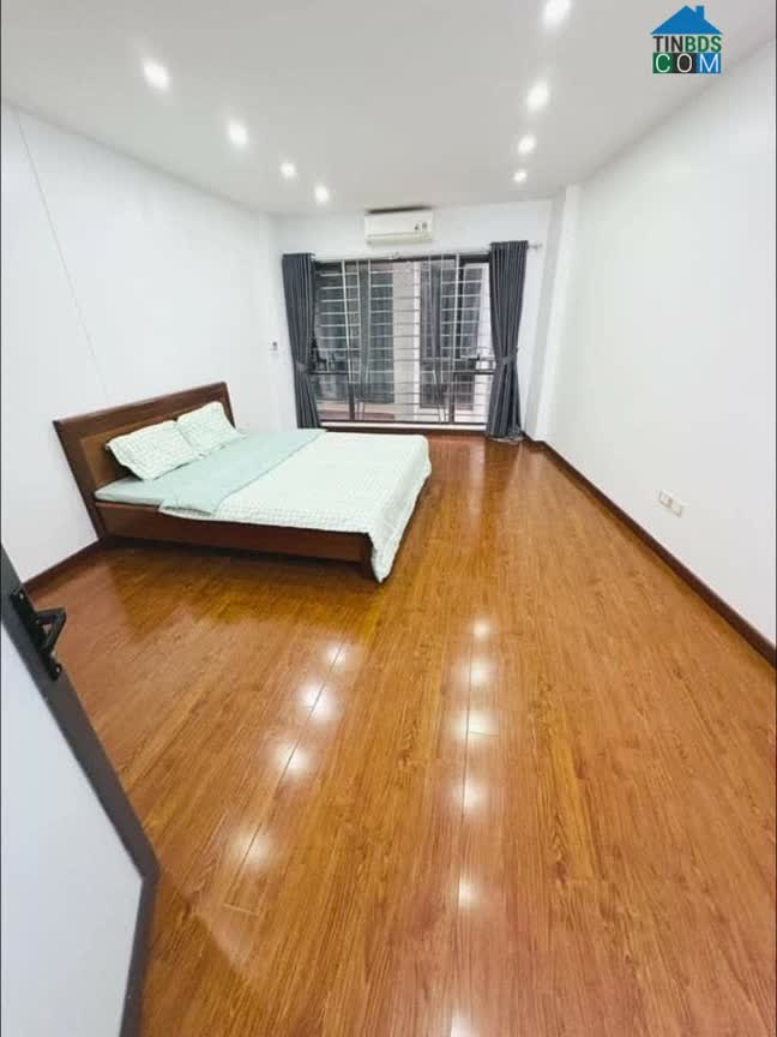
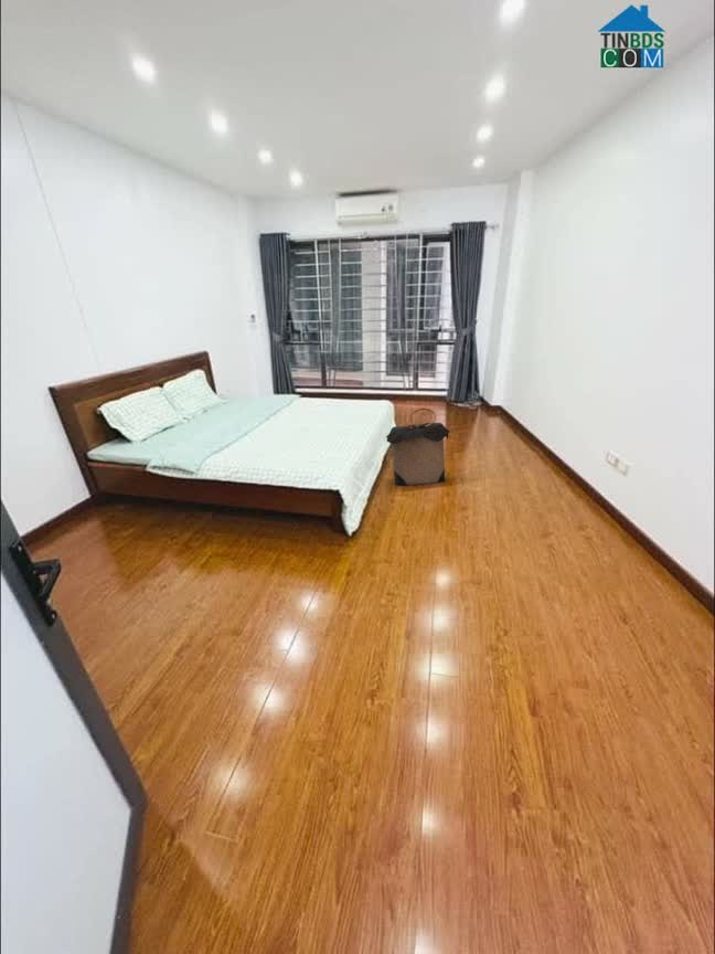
+ laundry hamper [385,406,451,487]
